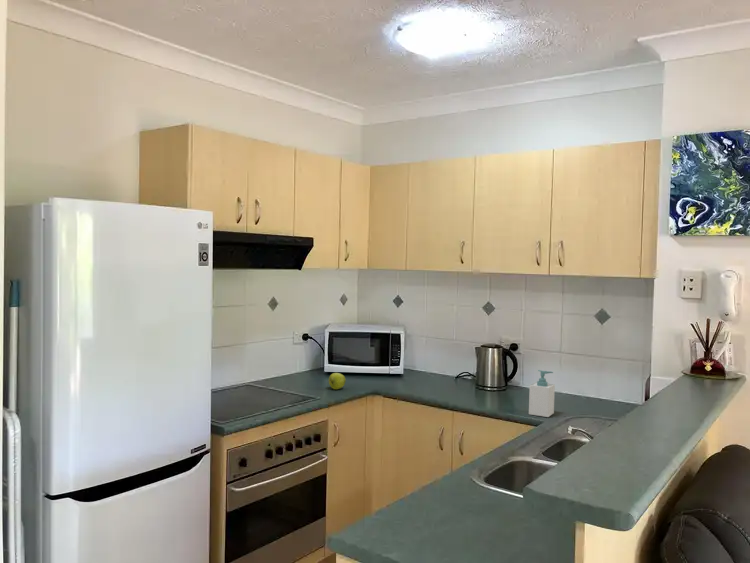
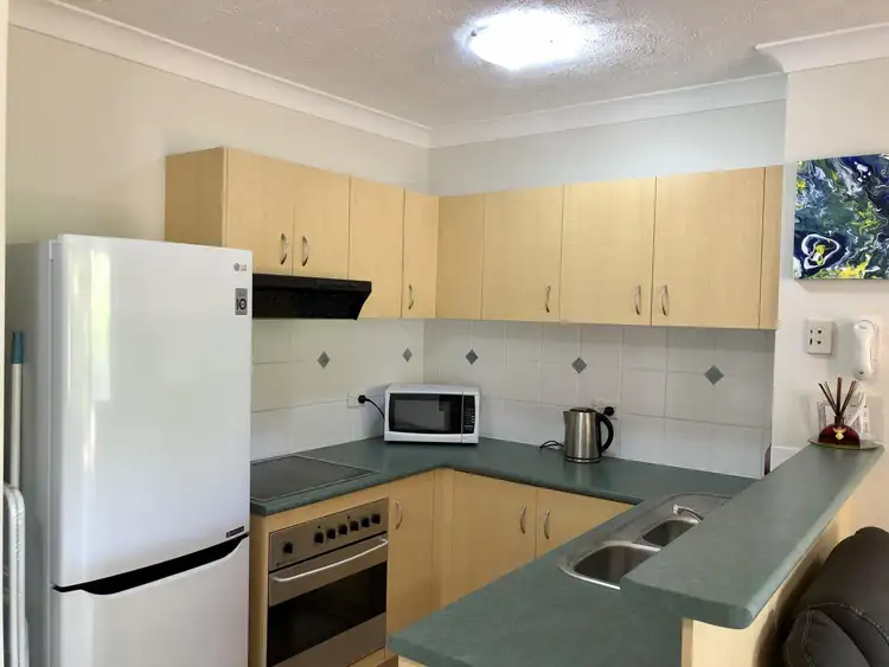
- apple [328,372,347,390]
- soap bottle [528,369,556,418]
